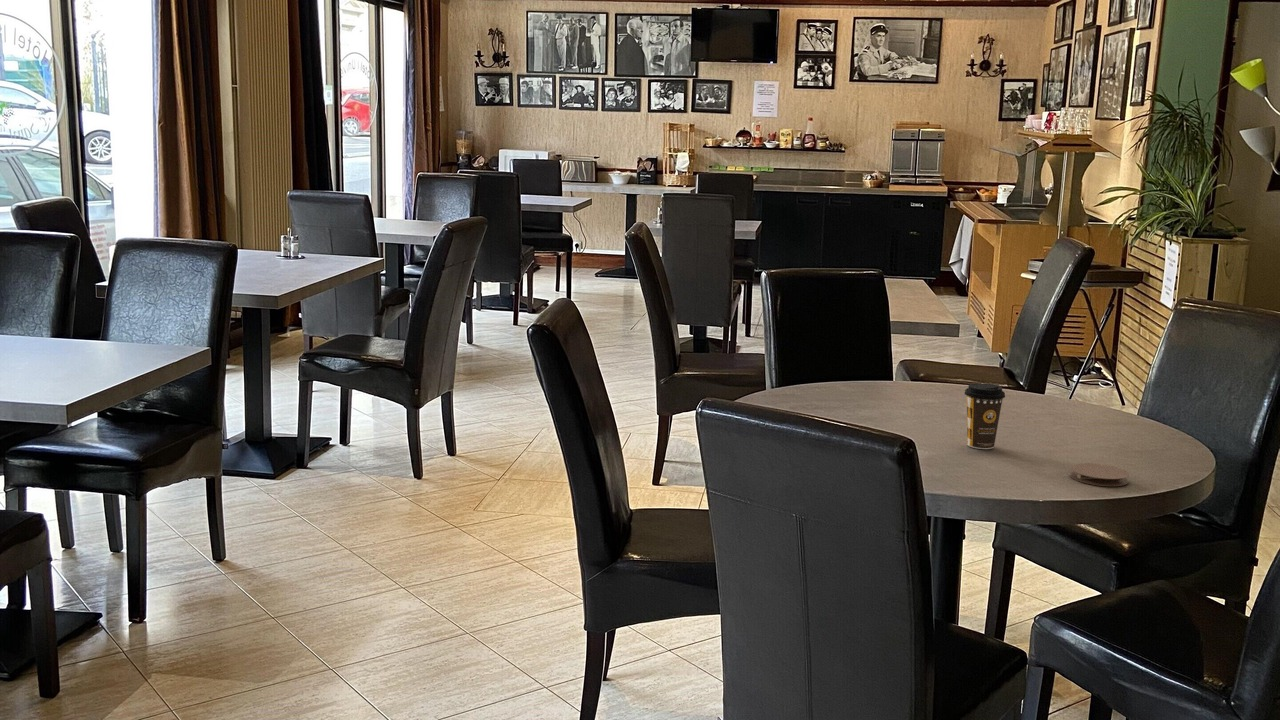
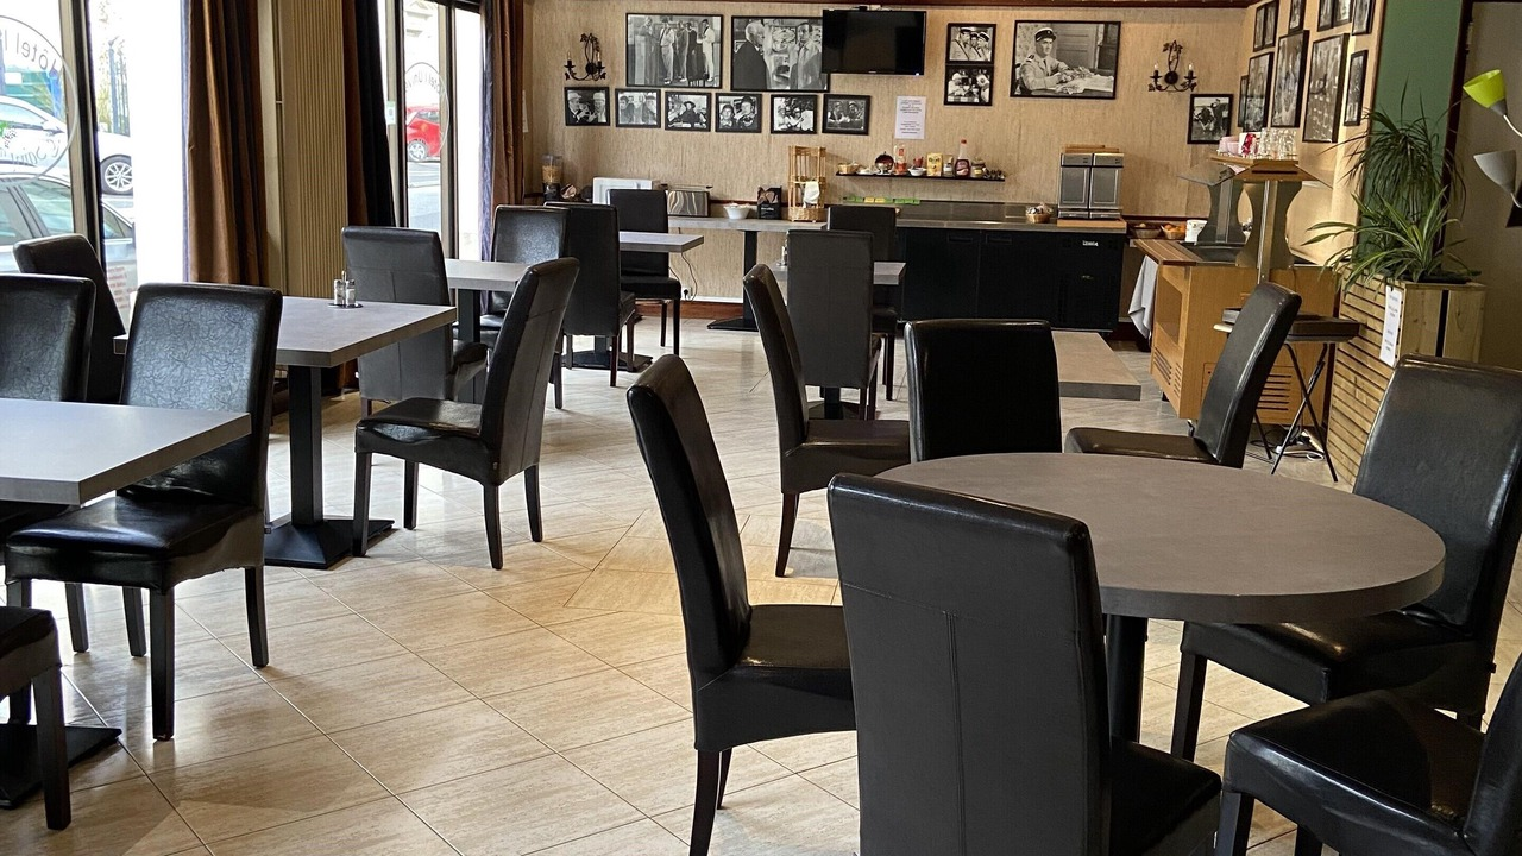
- coffee cup [964,382,1006,450]
- coaster [1069,462,1130,487]
